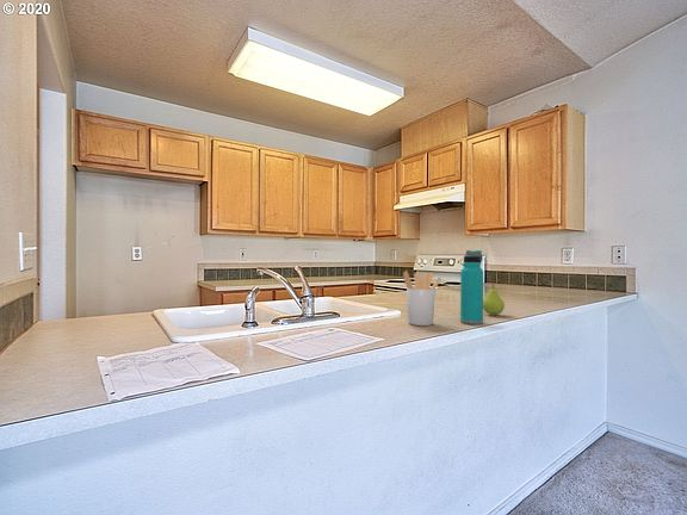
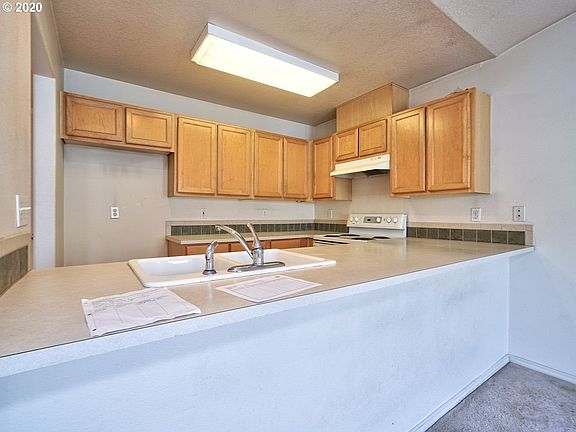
- utensil holder [402,269,442,327]
- fruit [483,283,506,316]
- water bottle [459,249,484,325]
